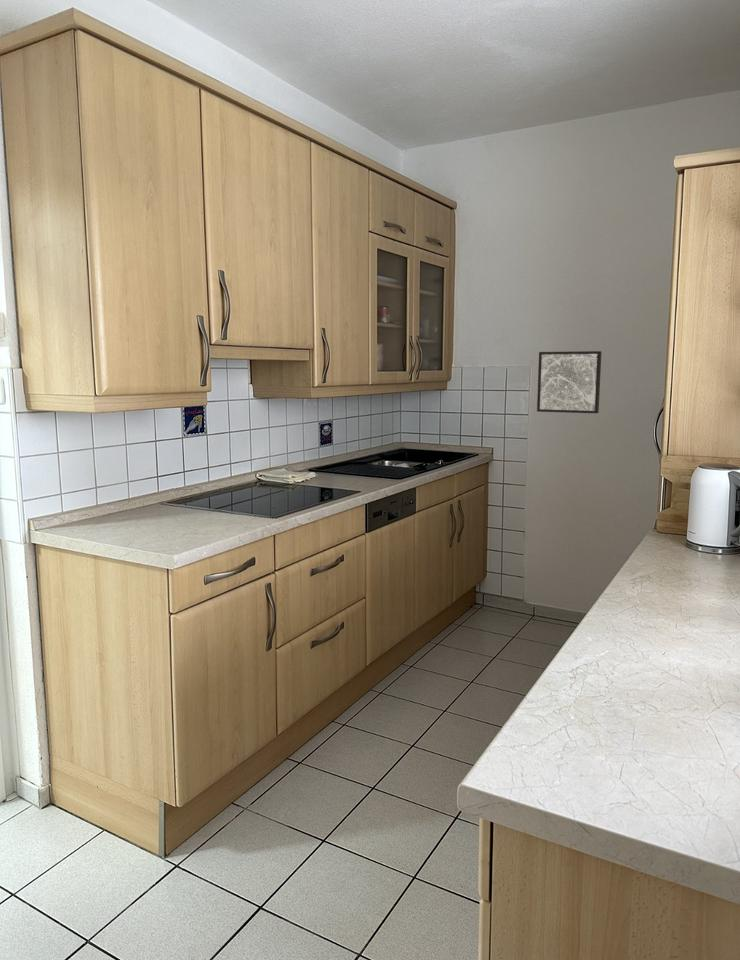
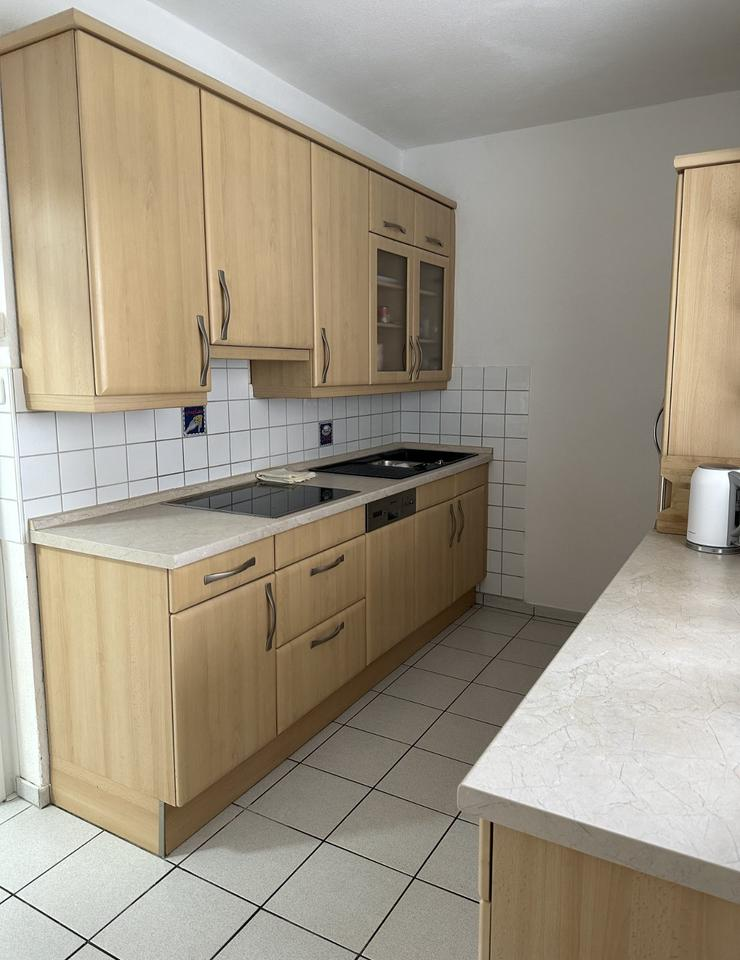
- wall art [536,350,603,414]
